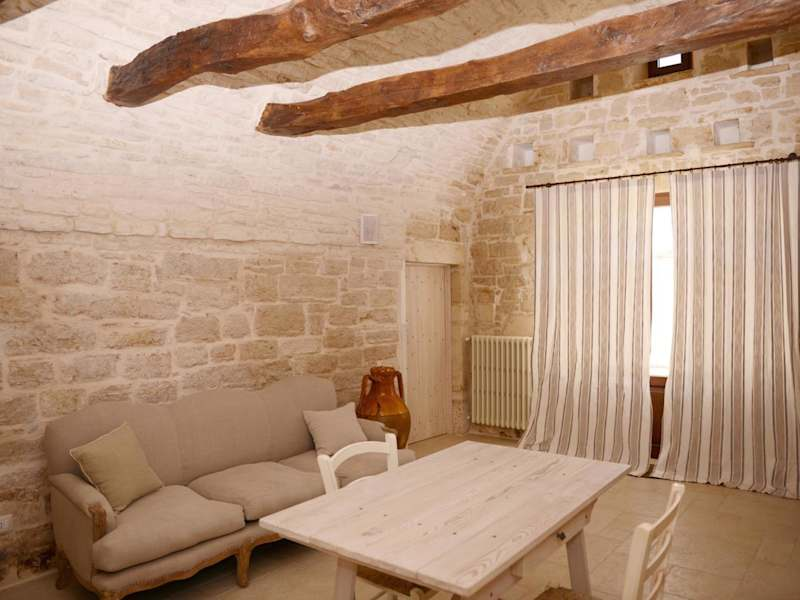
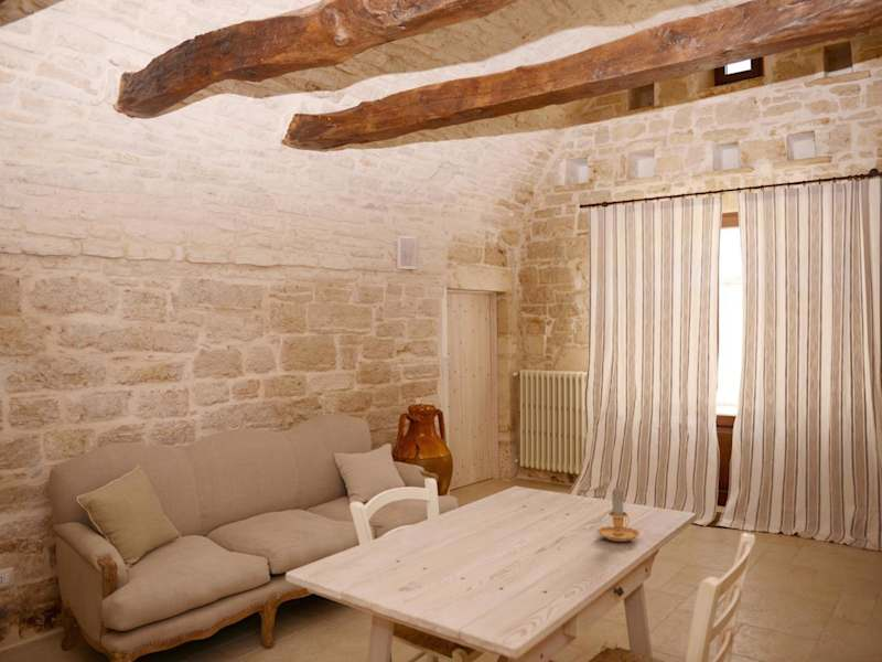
+ candle [596,484,641,543]
